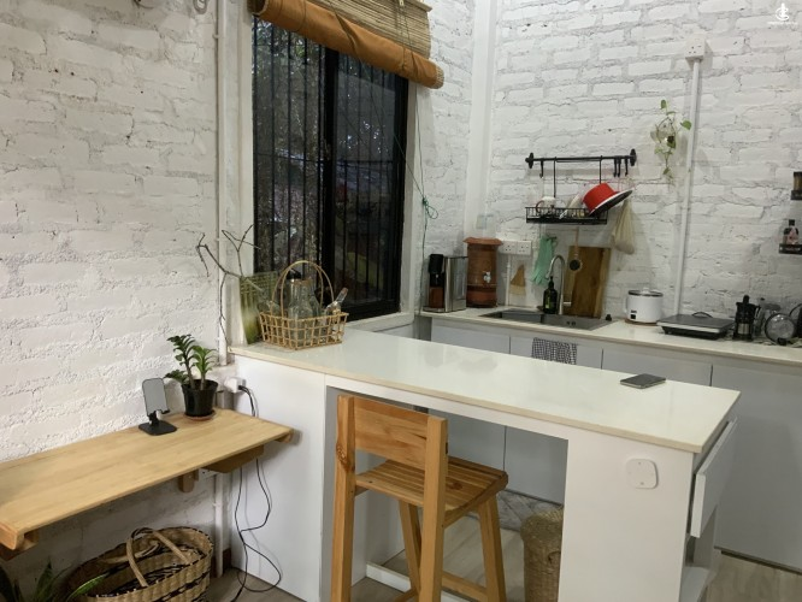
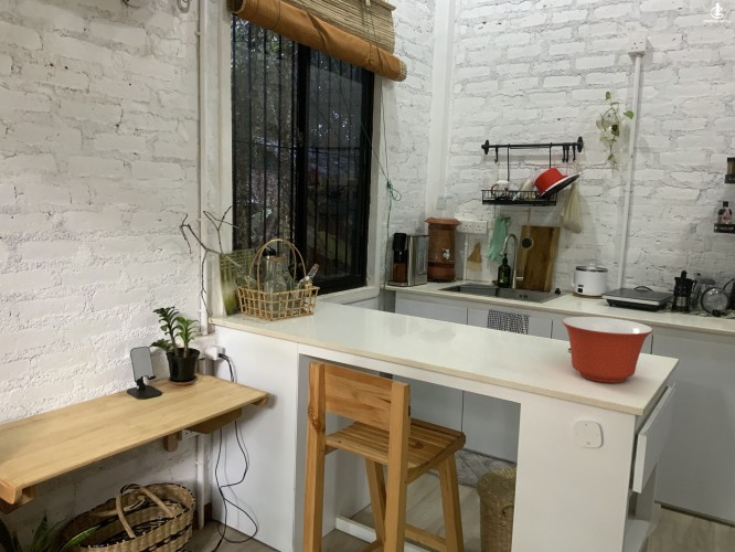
+ mixing bowl [561,316,654,384]
